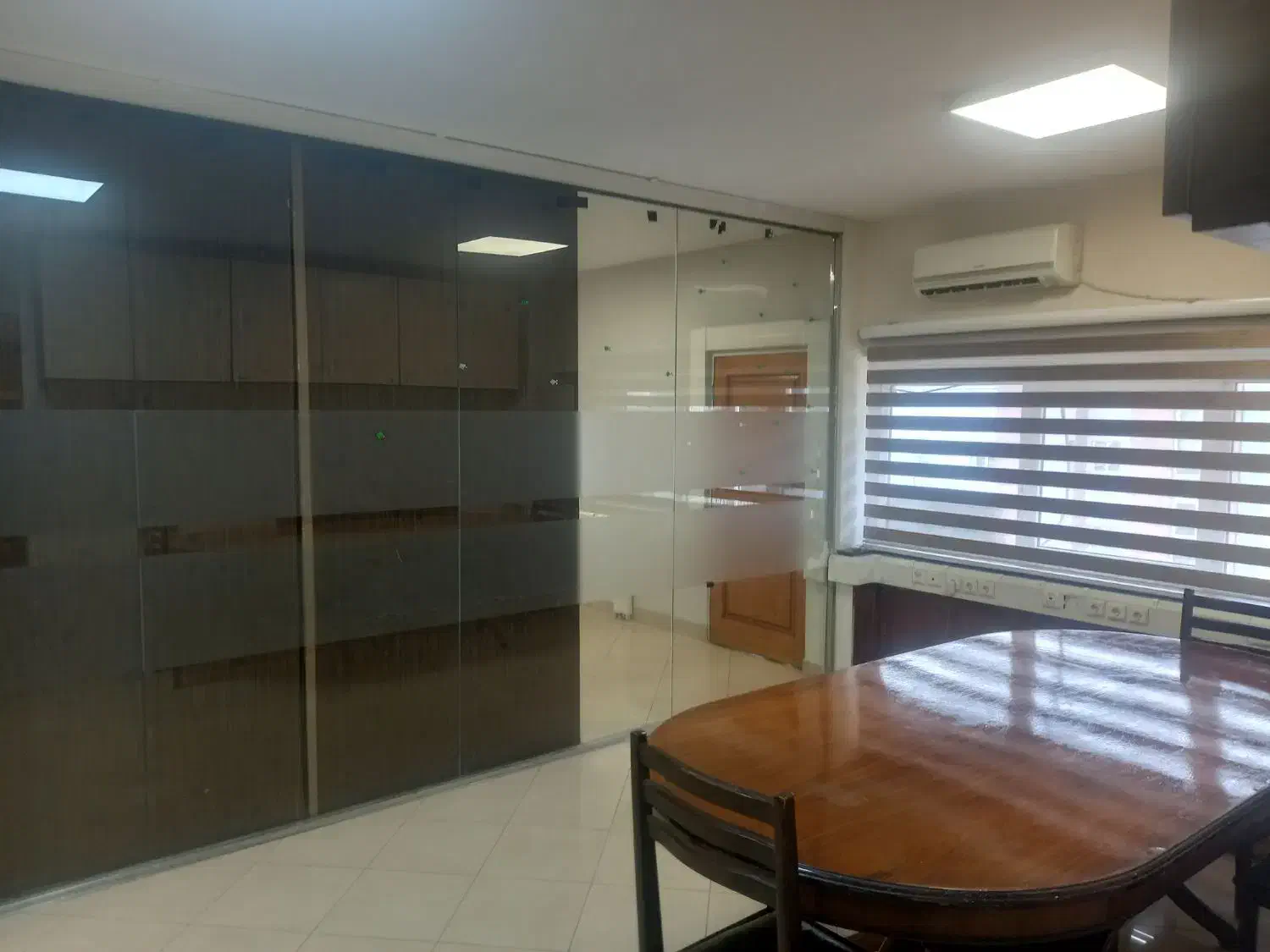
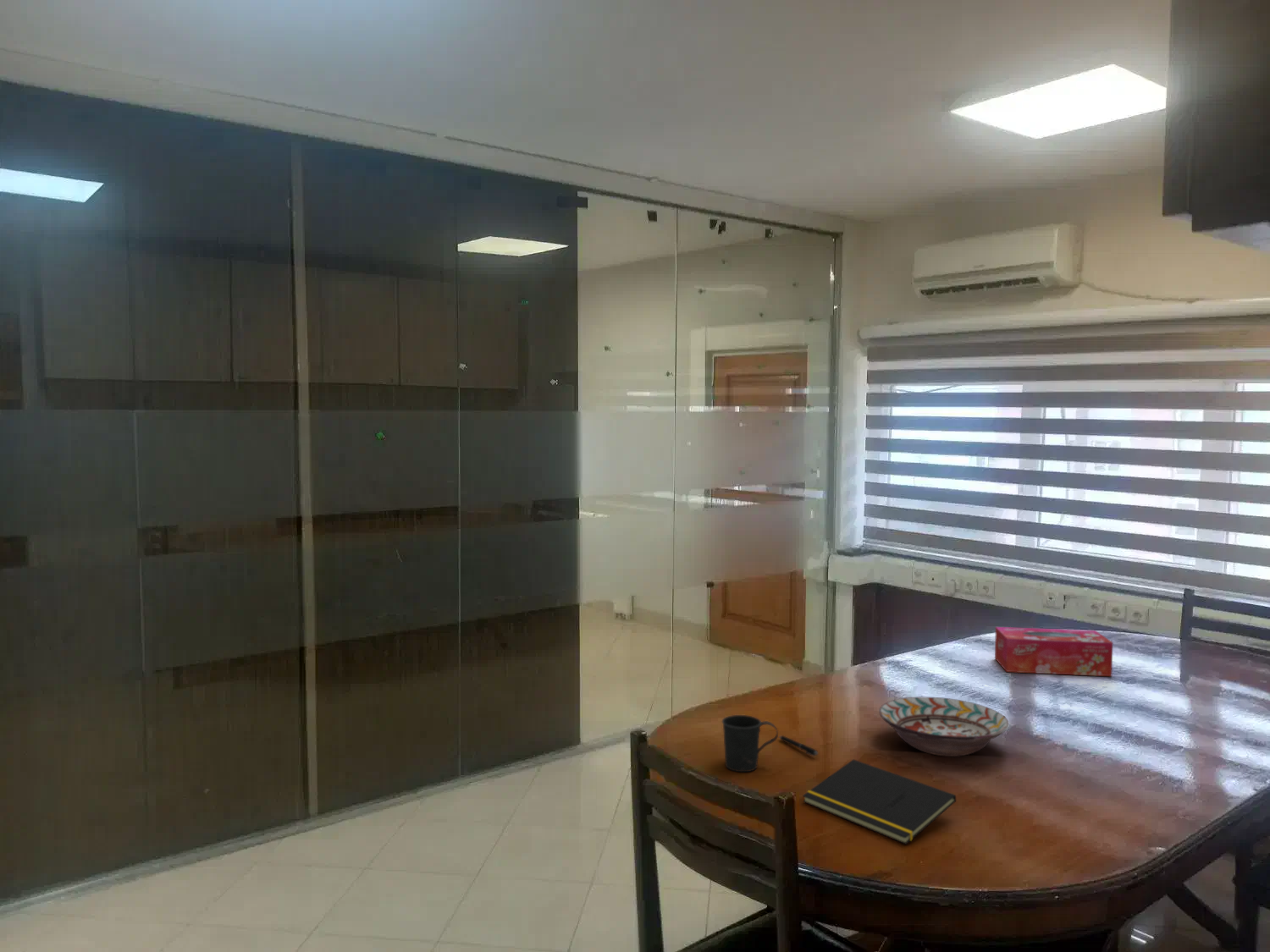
+ tissue box [994,626,1113,677]
+ mug [721,714,779,773]
+ notepad [802,759,957,845]
+ pen [778,735,819,757]
+ decorative bowl [878,696,1010,757]
